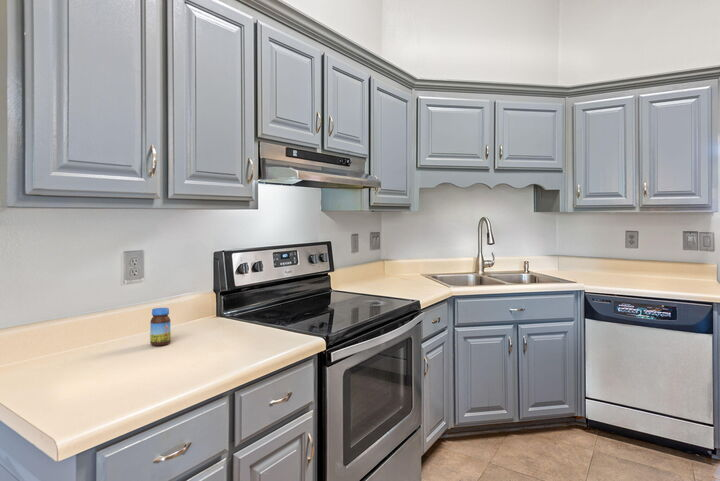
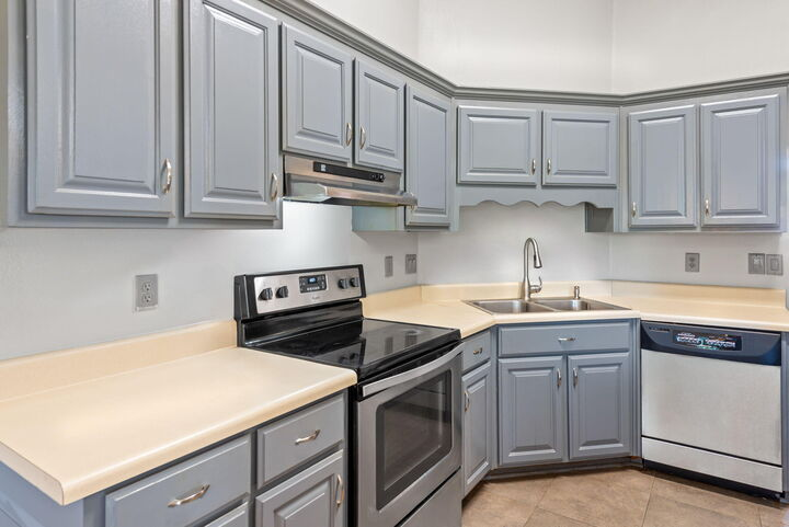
- jar [149,307,172,347]
